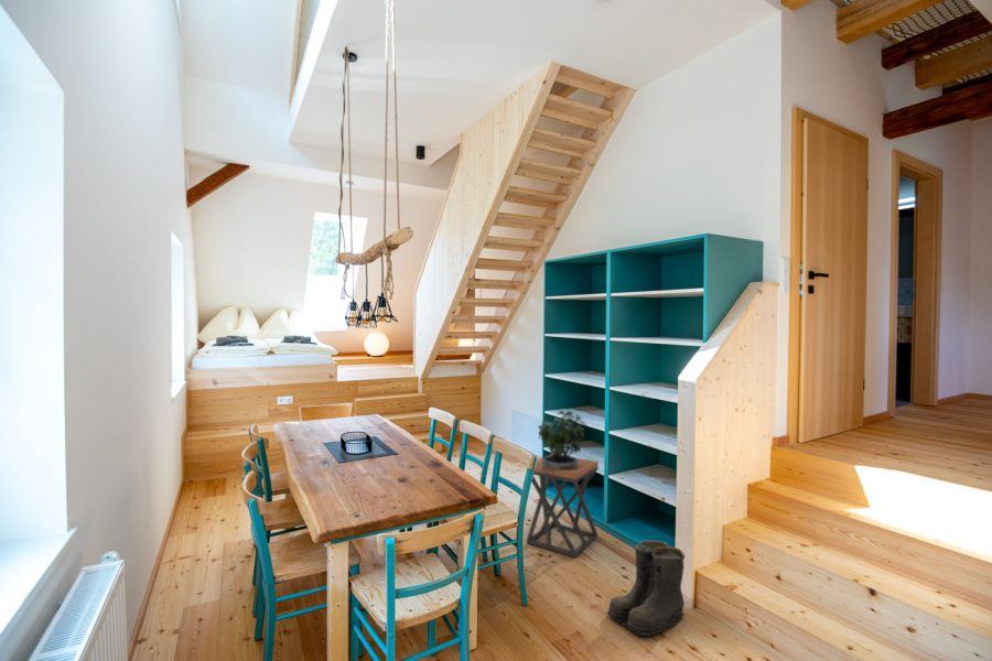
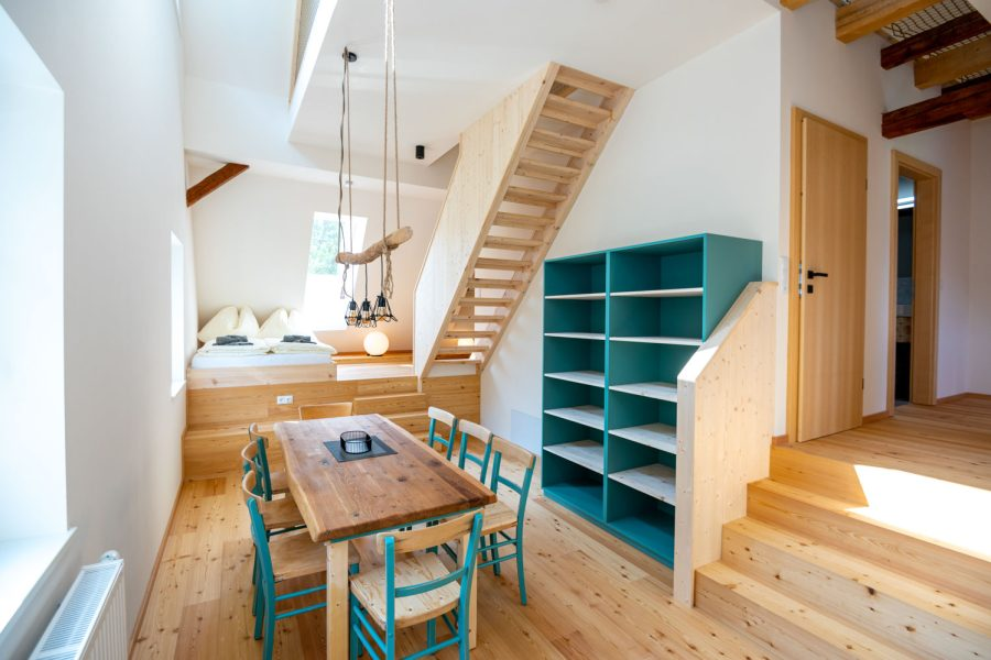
- boots [606,540,687,637]
- potted plant [537,409,587,470]
- stool [526,454,600,559]
